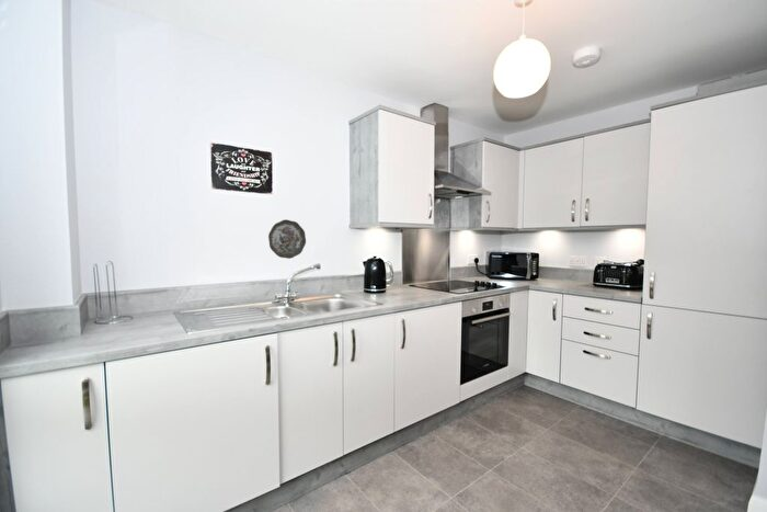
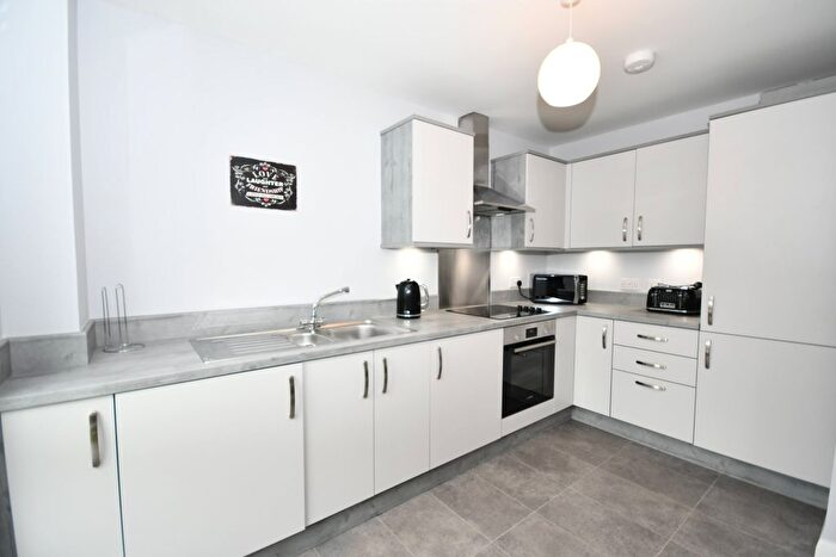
- decorative plate [267,218,307,260]
